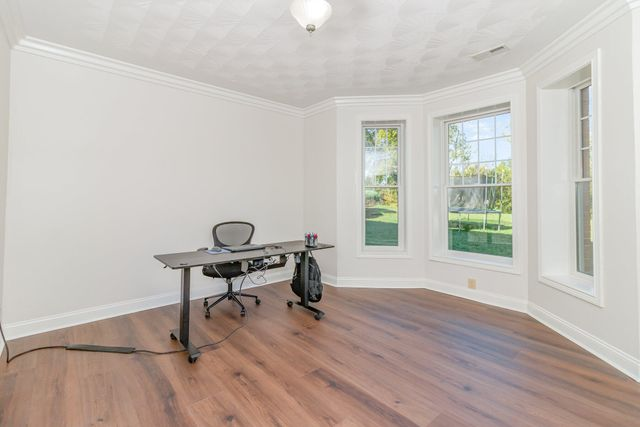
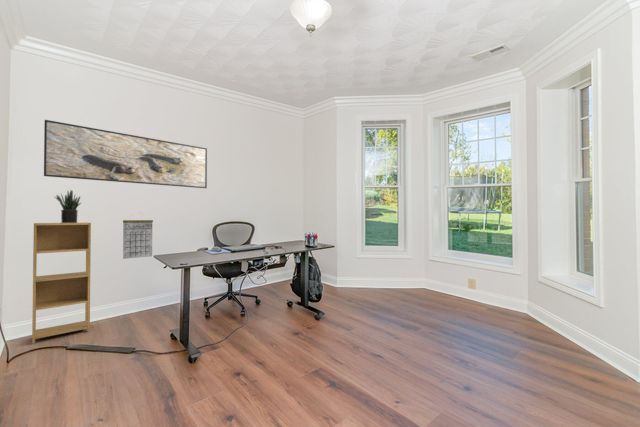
+ calendar [122,212,154,260]
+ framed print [43,119,208,189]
+ shelving unit [31,222,92,344]
+ potted plant [53,189,82,223]
